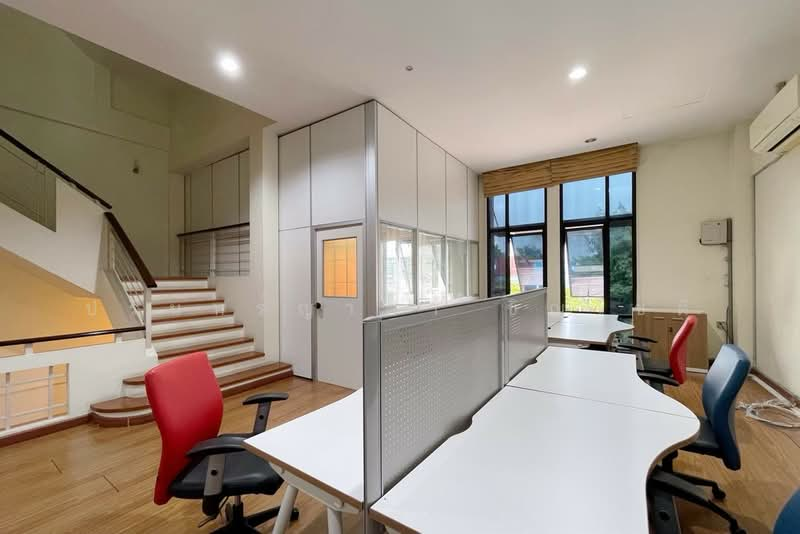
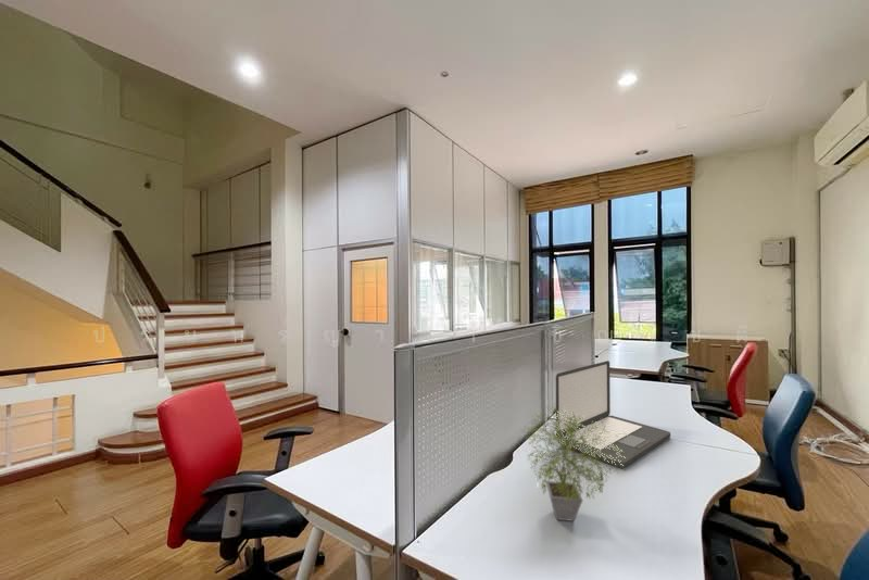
+ laptop [555,360,671,469]
+ potted plant [521,403,628,522]
